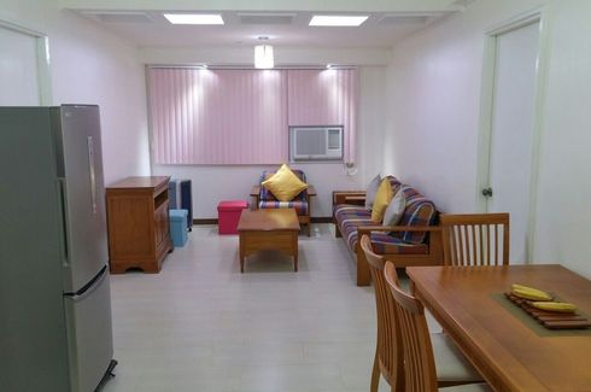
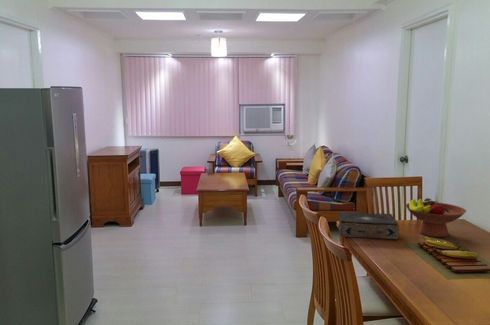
+ book [337,211,400,240]
+ fruit bowl [405,197,467,238]
